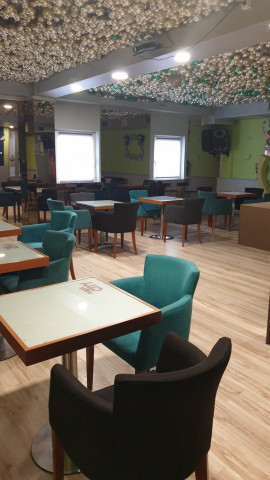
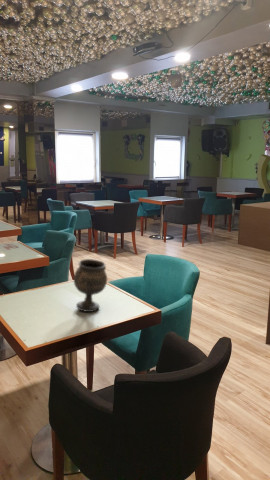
+ goblet [73,258,108,313]
